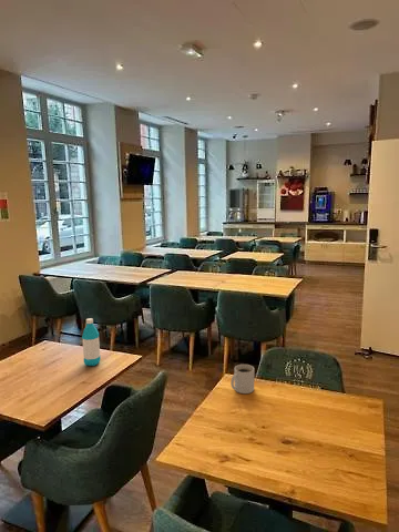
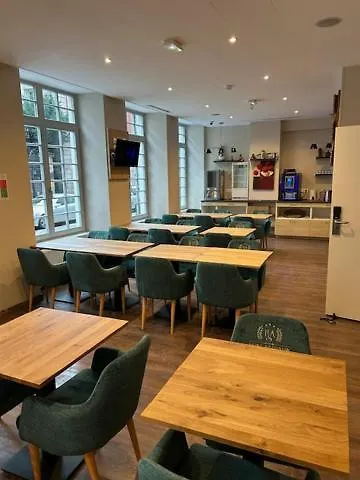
- mug [229,364,255,395]
- water bottle [81,317,102,367]
